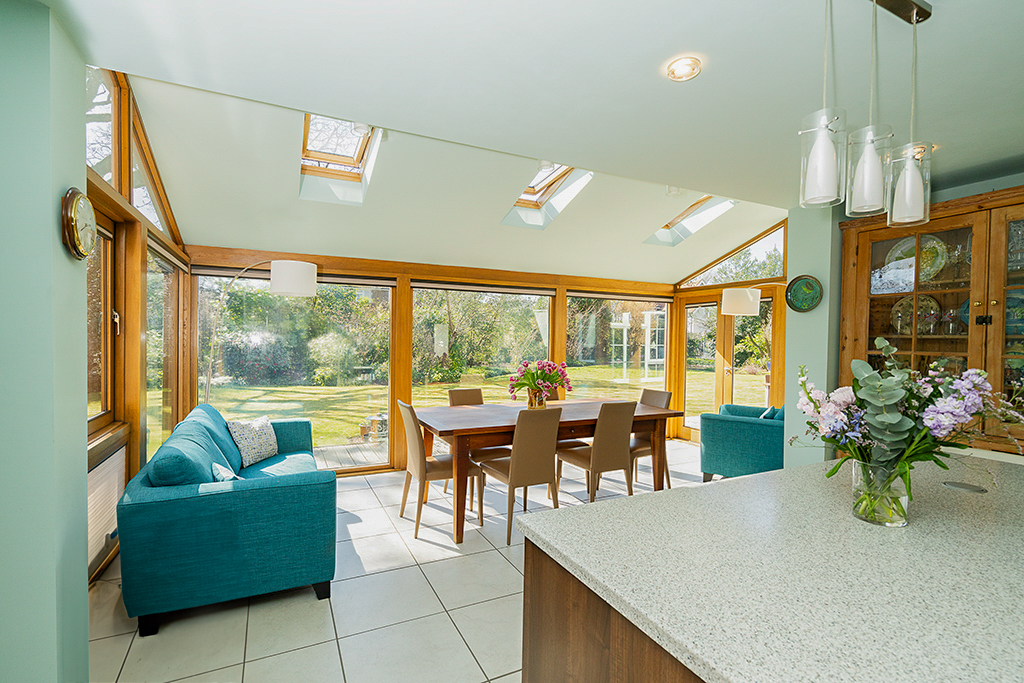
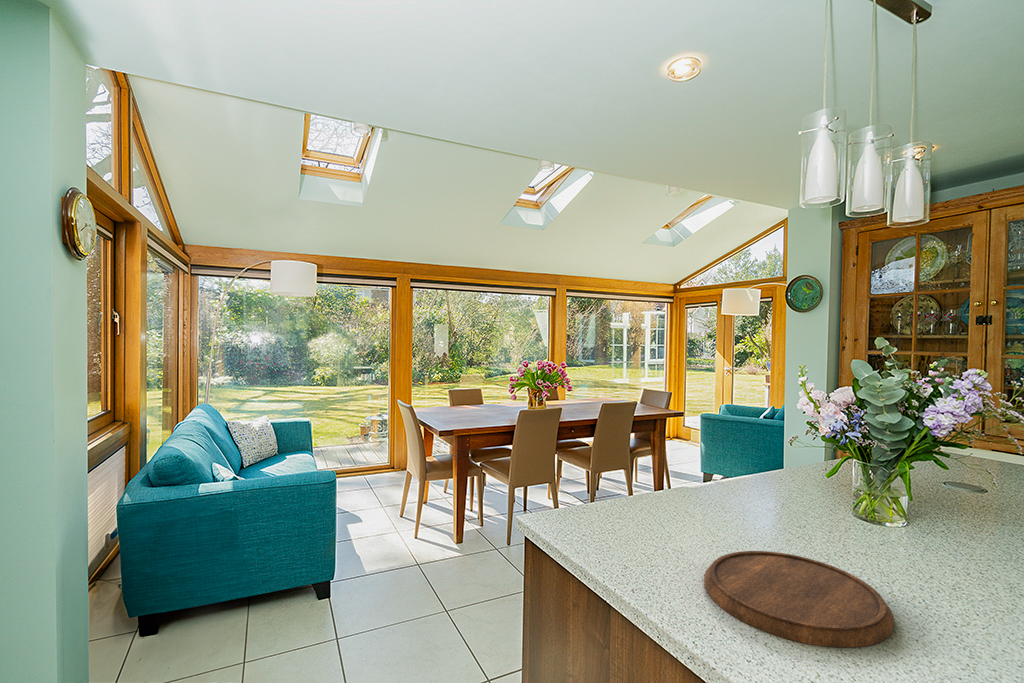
+ cutting board [703,550,895,649]
